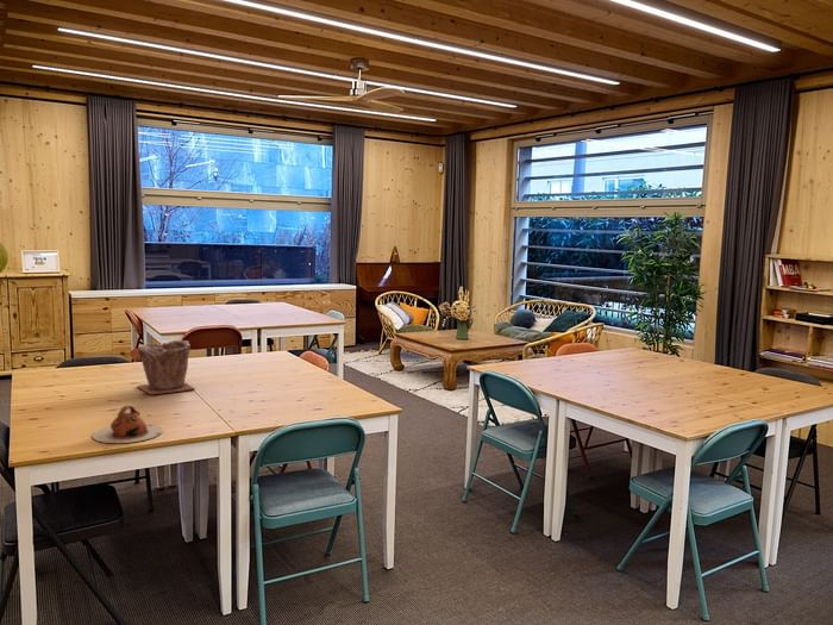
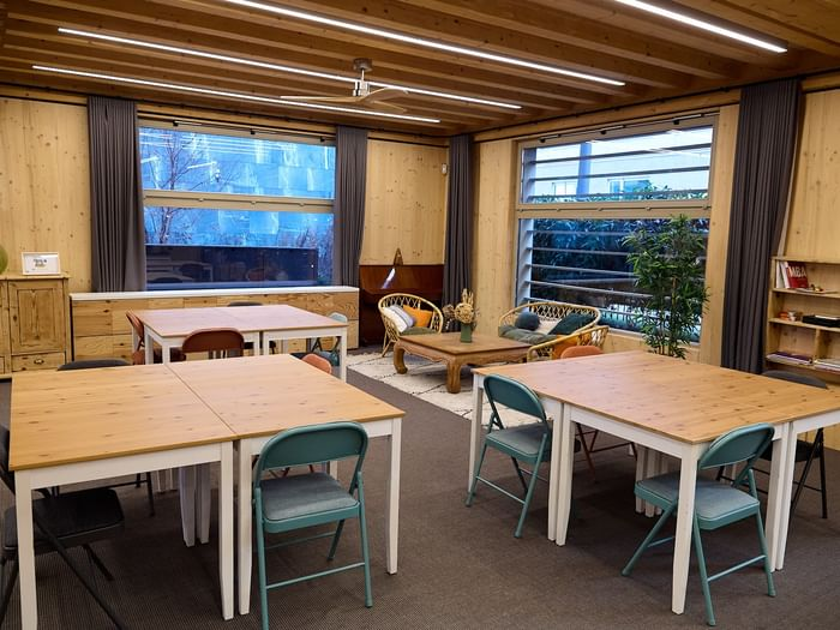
- teapot [90,405,163,444]
- plant pot [136,339,196,395]
